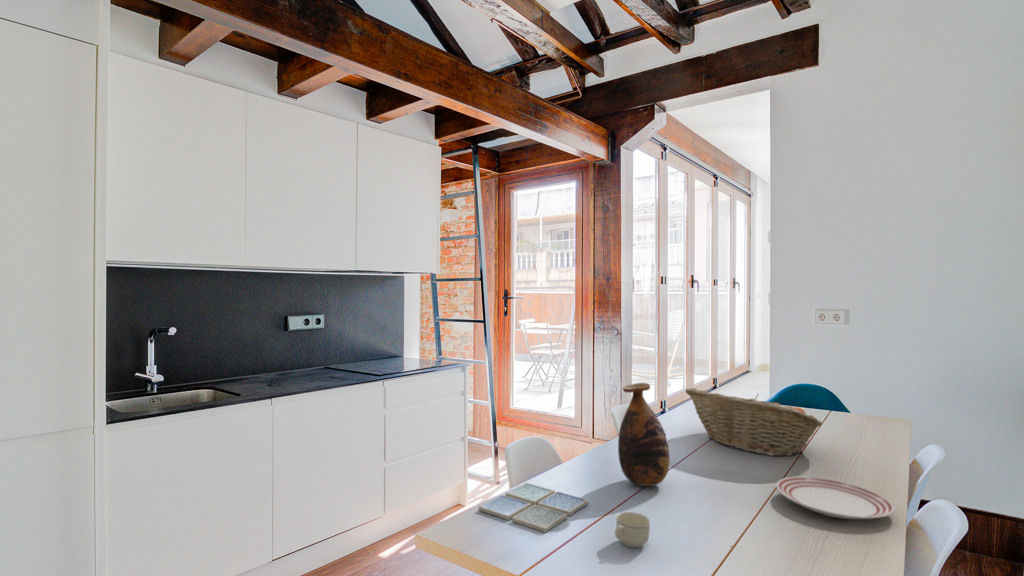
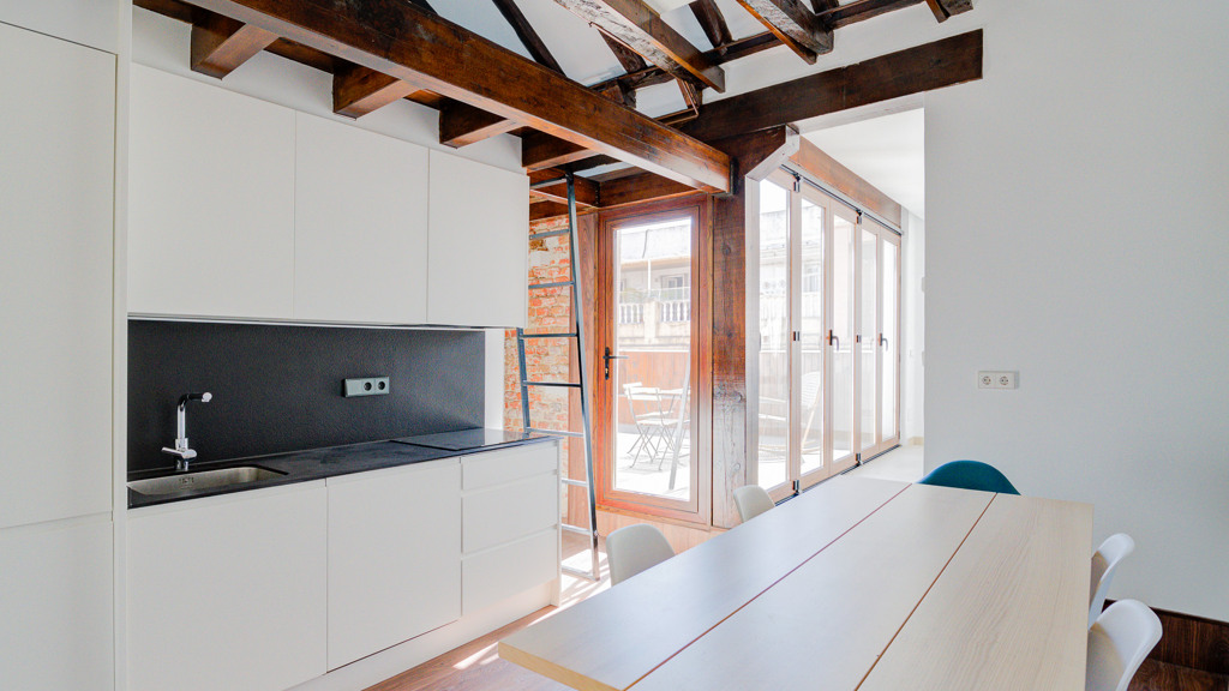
- dinner plate [775,475,896,520]
- fruit basket [685,387,824,457]
- drink coaster [477,482,589,533]
- vase [617,382,671,487]
- cup [614,511,651,549]
